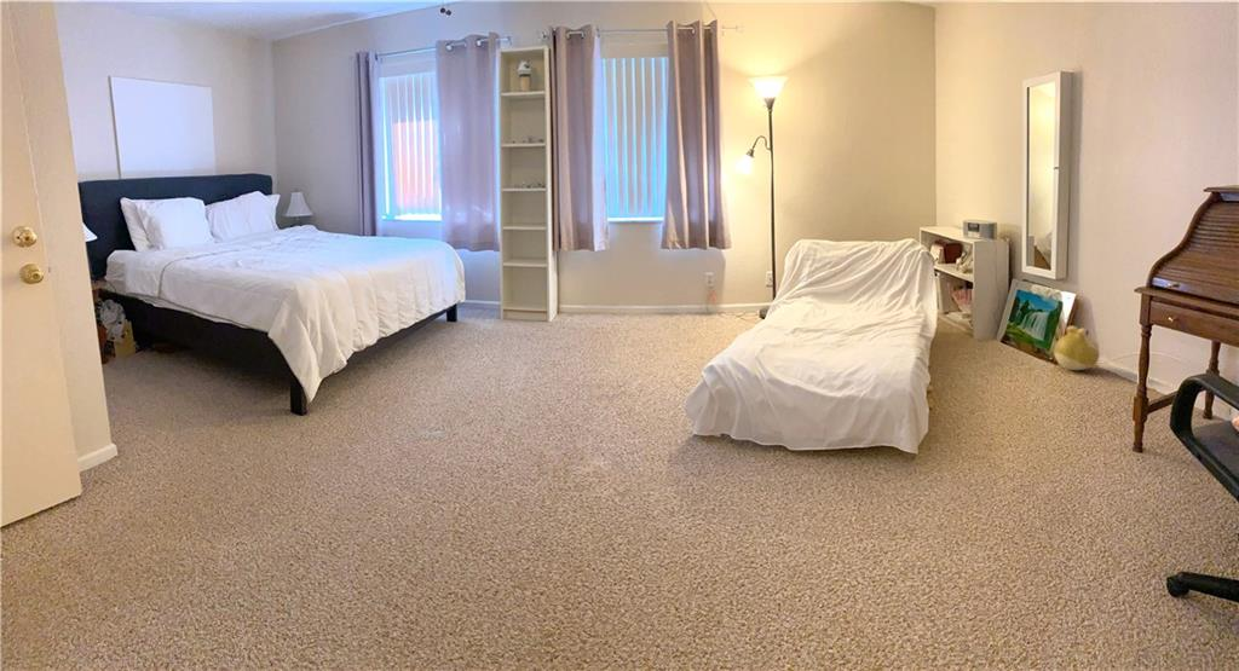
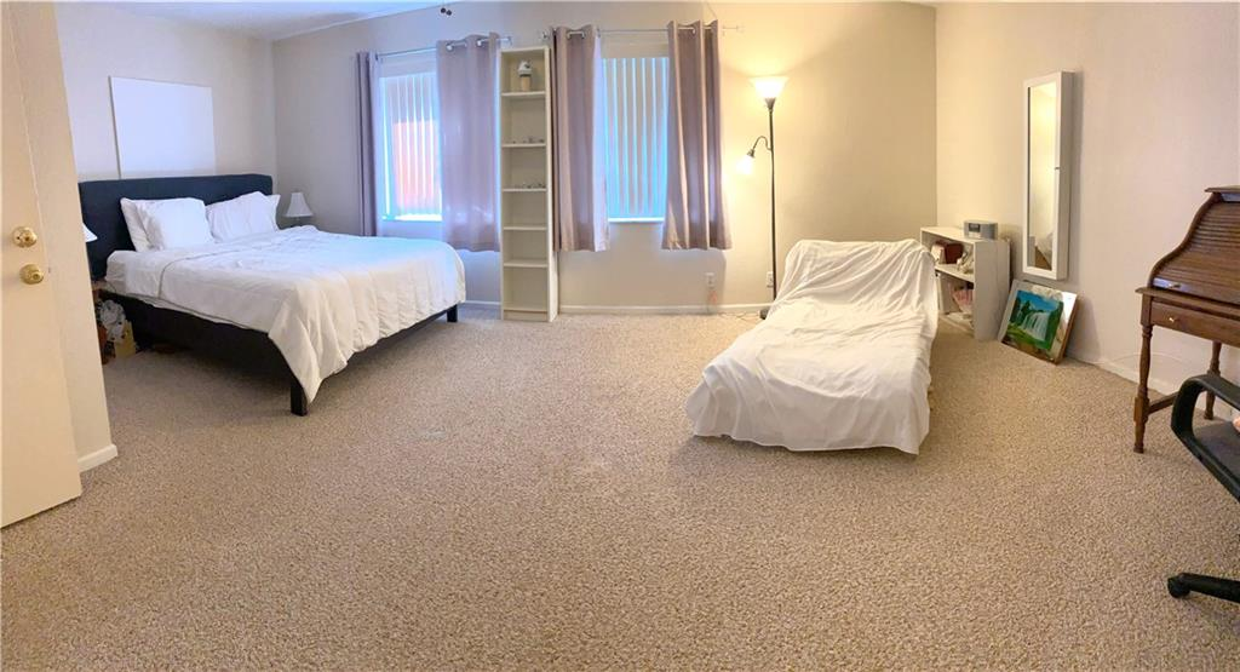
- plush toy [1054,325,1100,371]
